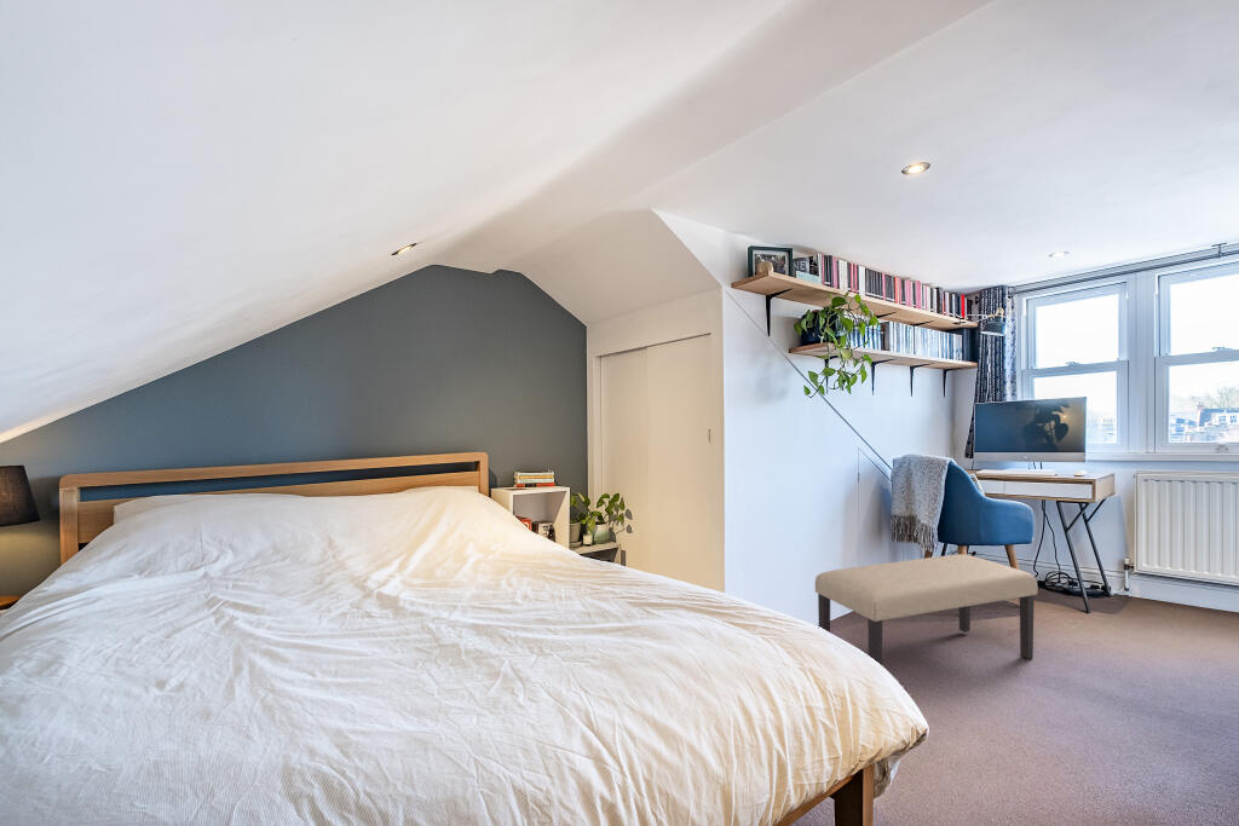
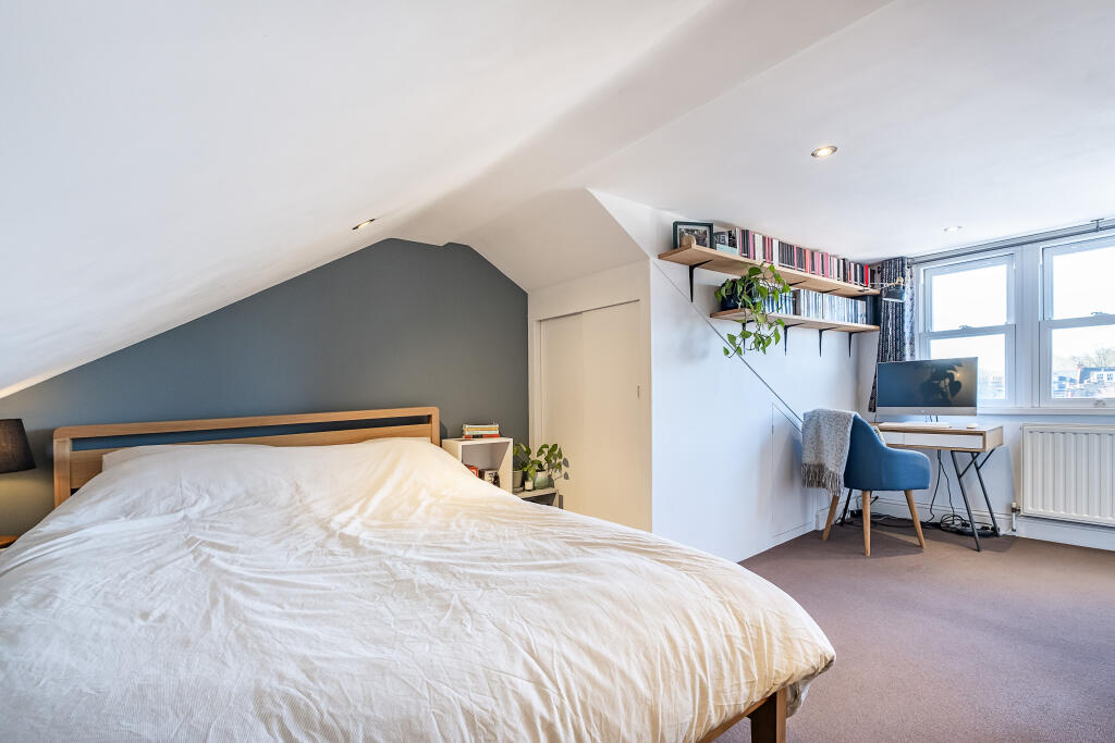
- bench [814,554,1039,666]
